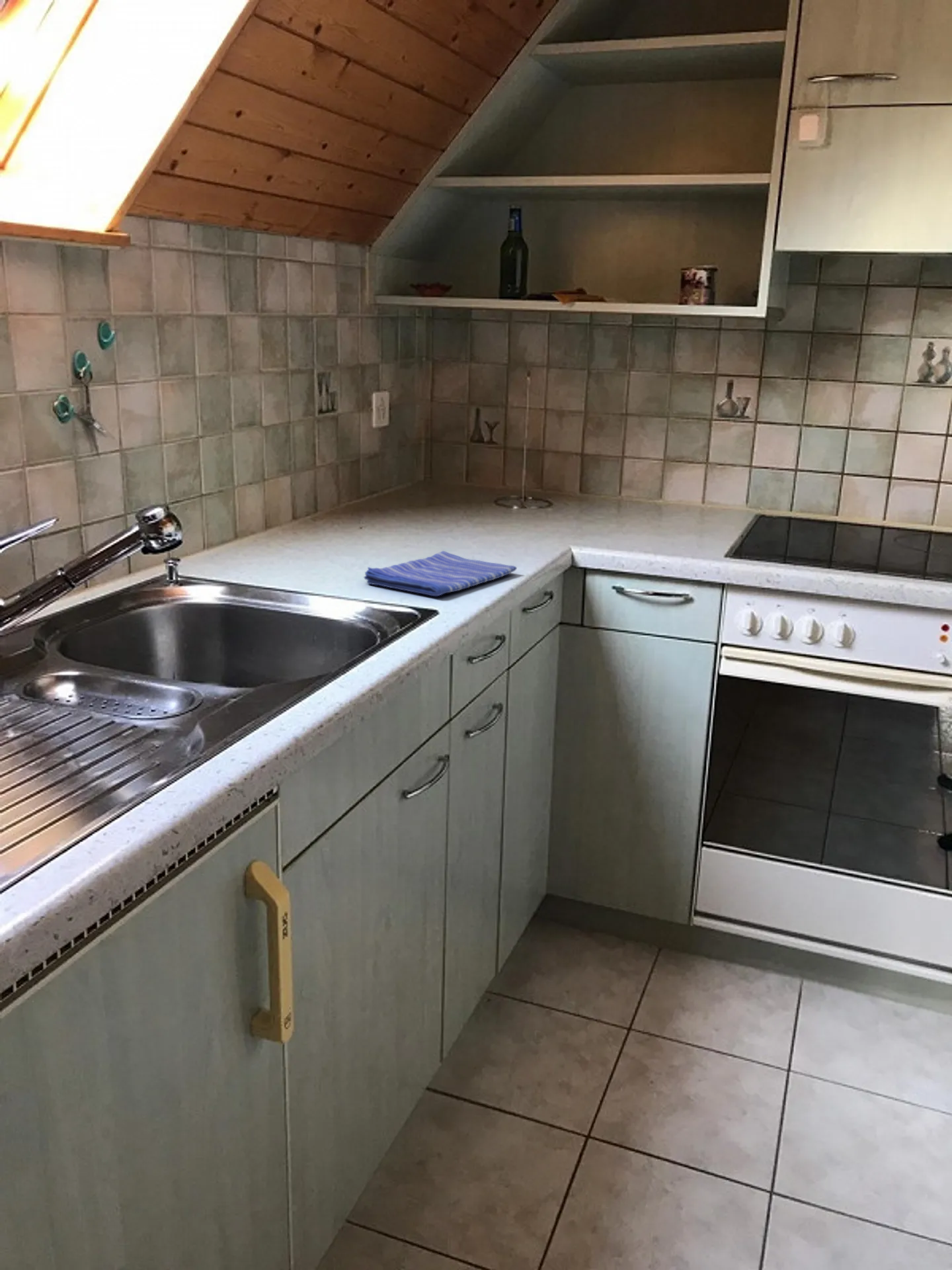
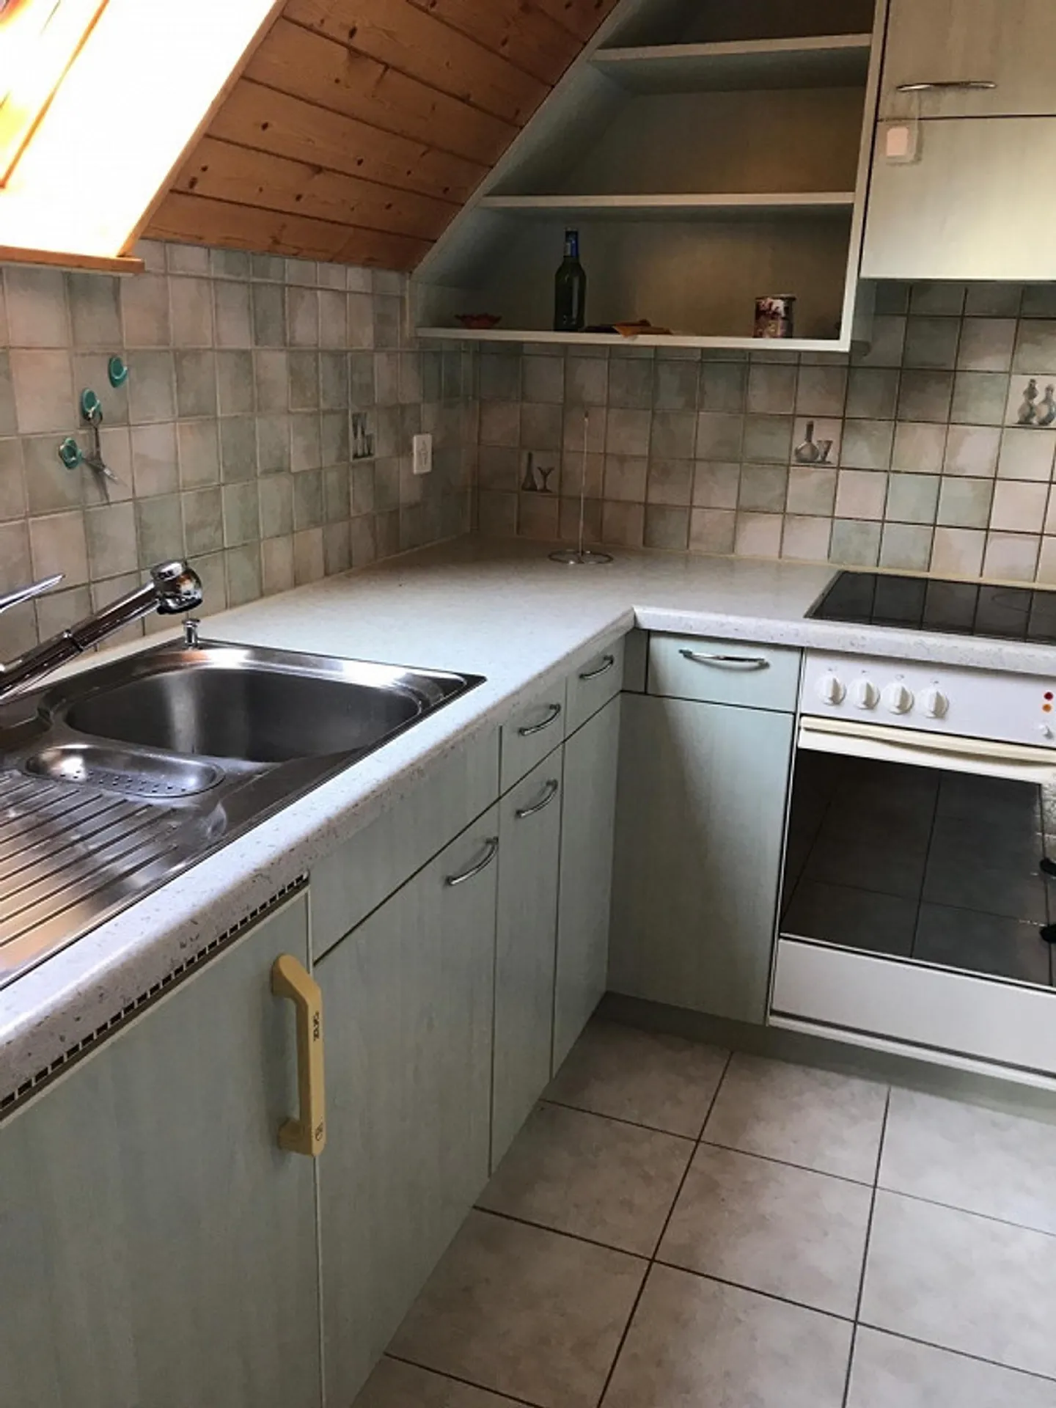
- dish towel [364,550,518,597]
